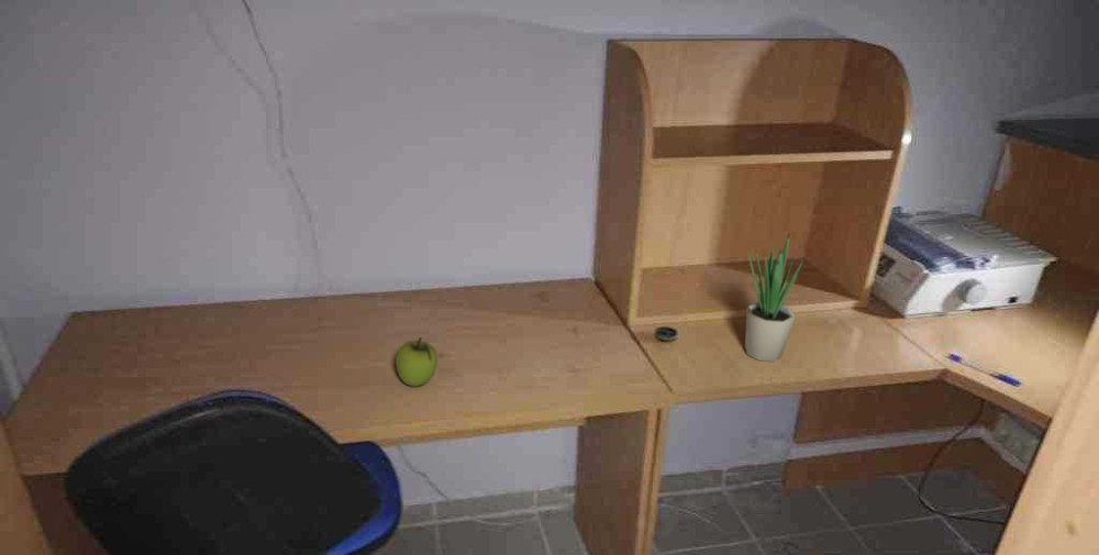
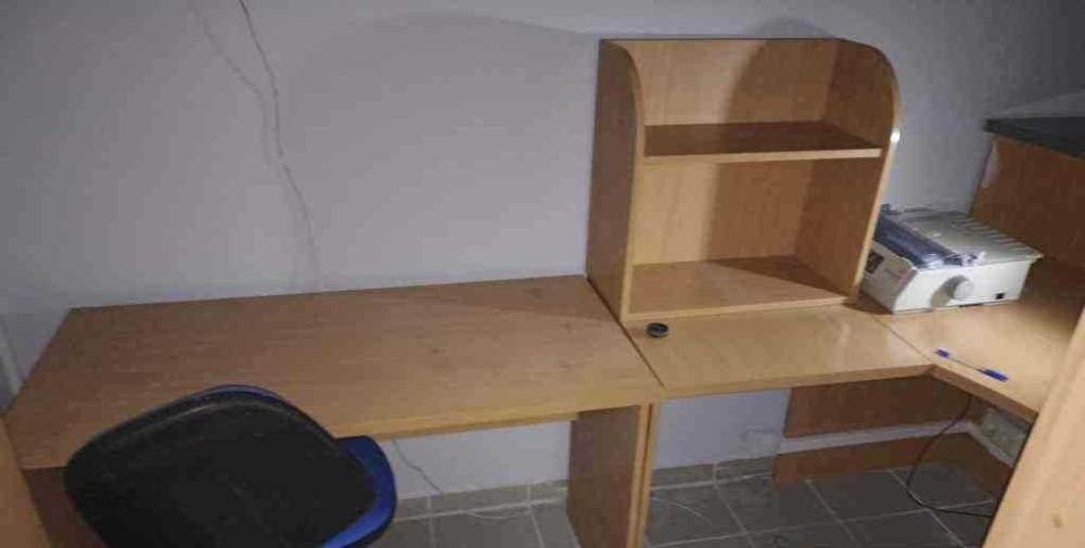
- fruit [395,336,439,388]
- potted plant [744,231,806,363]
